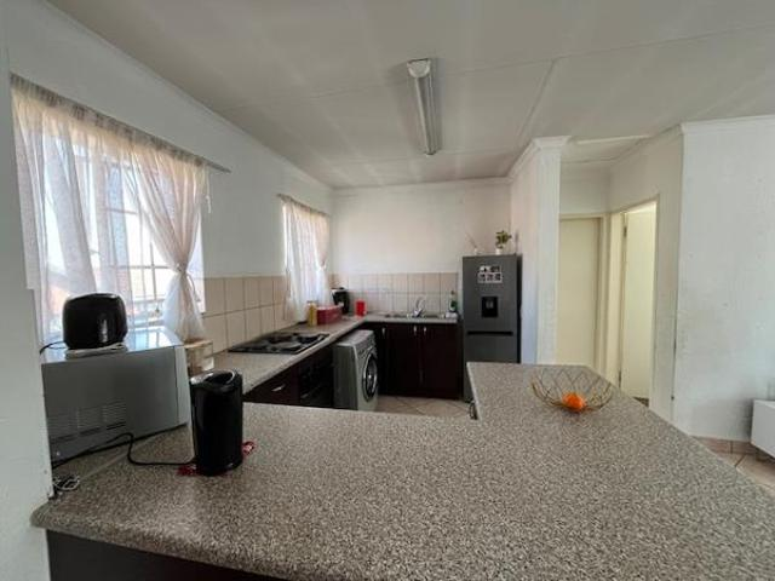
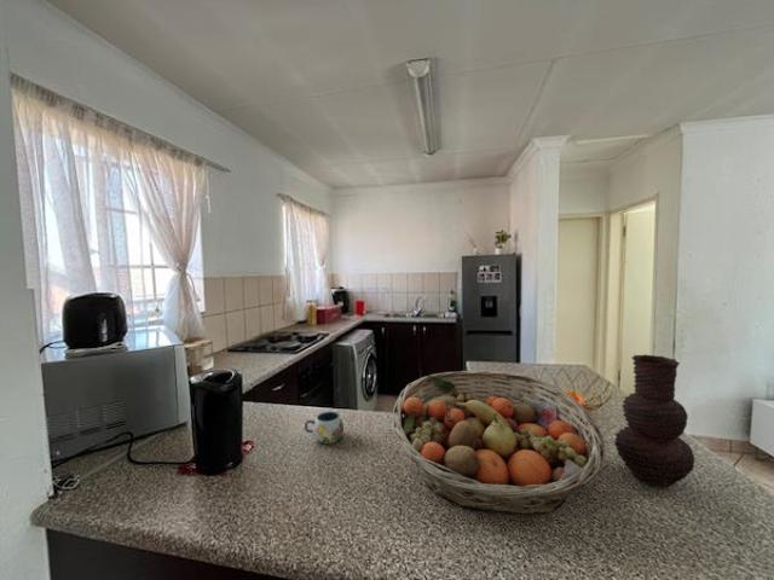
+ fruit basket [391,370,607,516]
+ vase [613,353,695,491]
+ mug [304,411,345,445]
